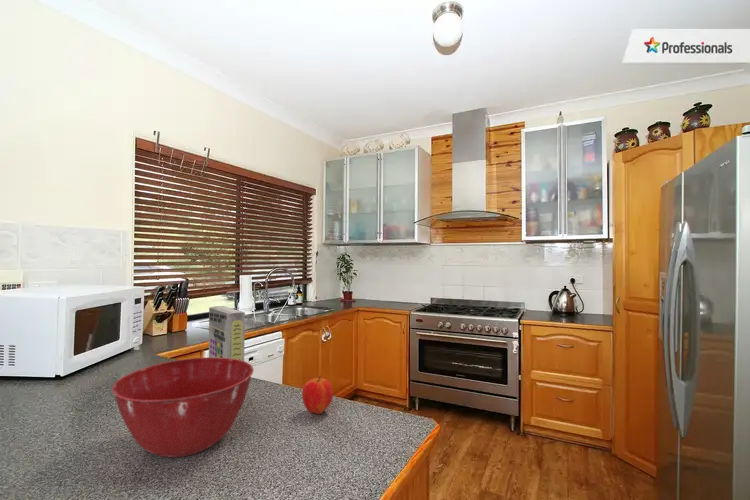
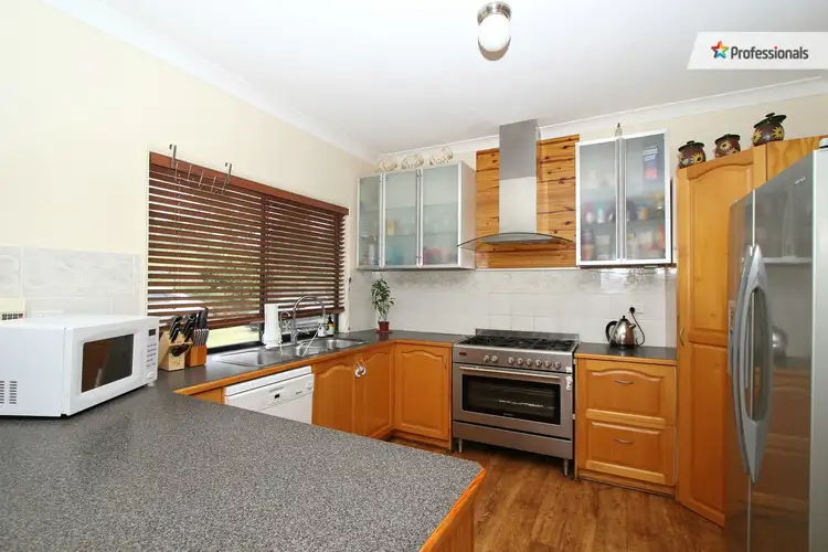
- cereal box [208,305,246,361]
- apple [301,375,334,415]
- mixing bowl [111,356,255,459]
